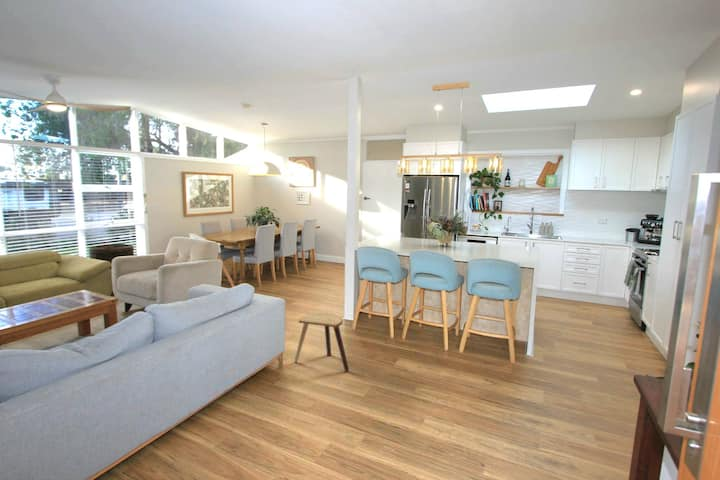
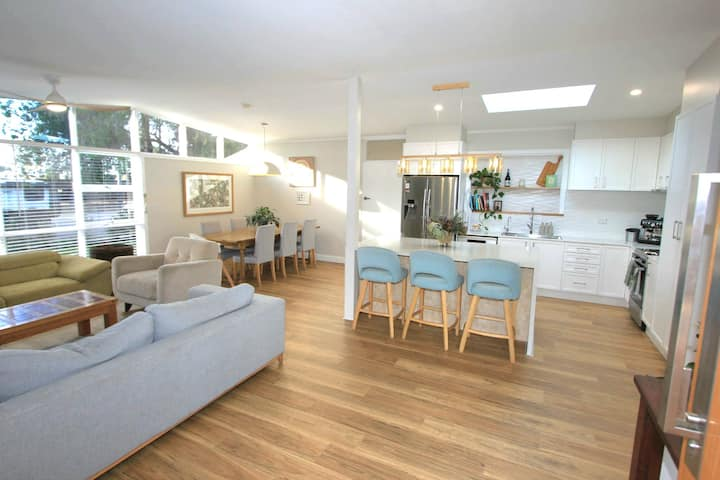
- stool [293,312,350,373]
